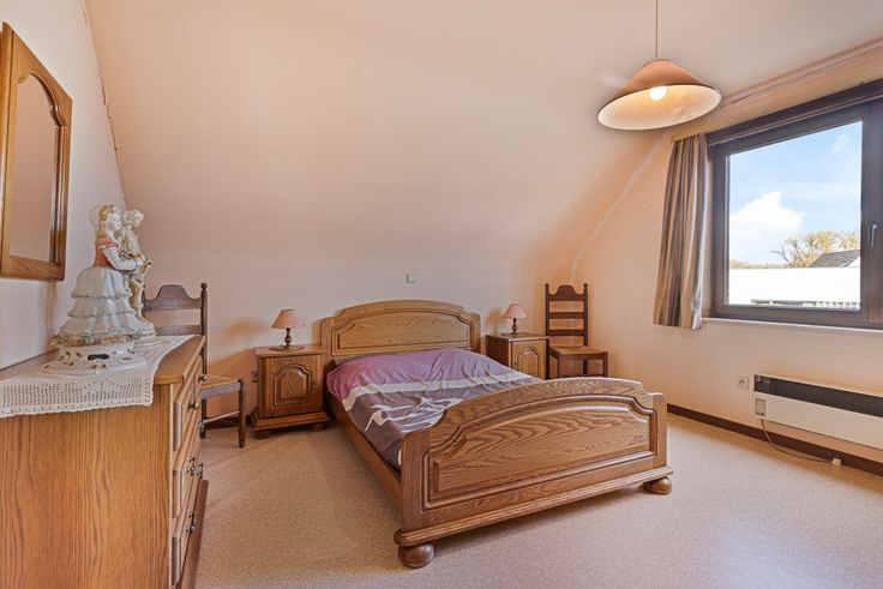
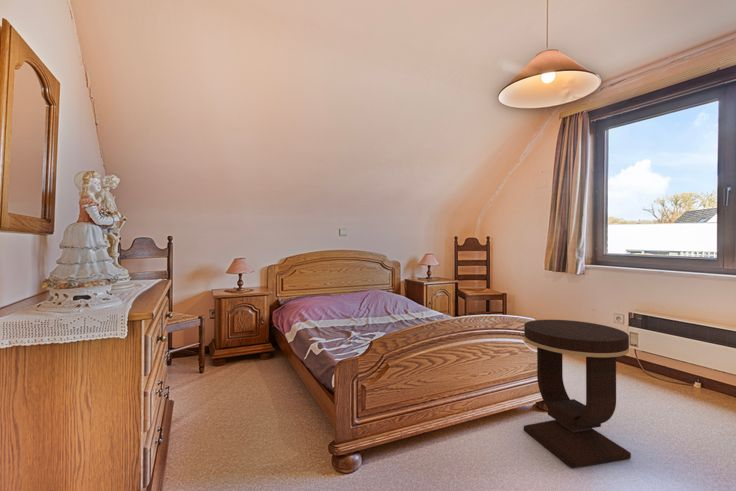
+ side table [523,319,632,469]
